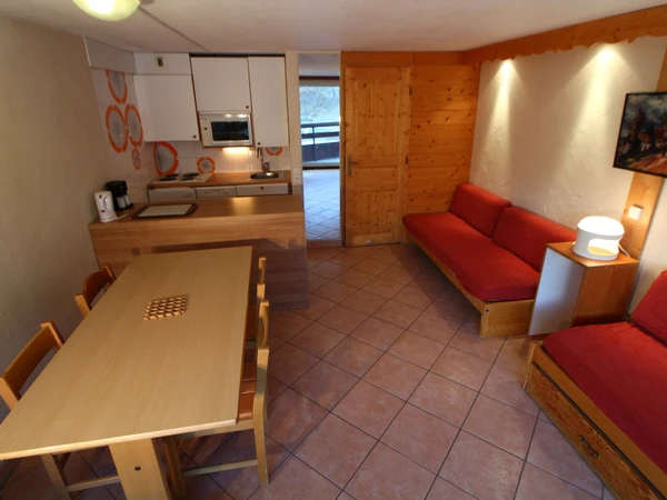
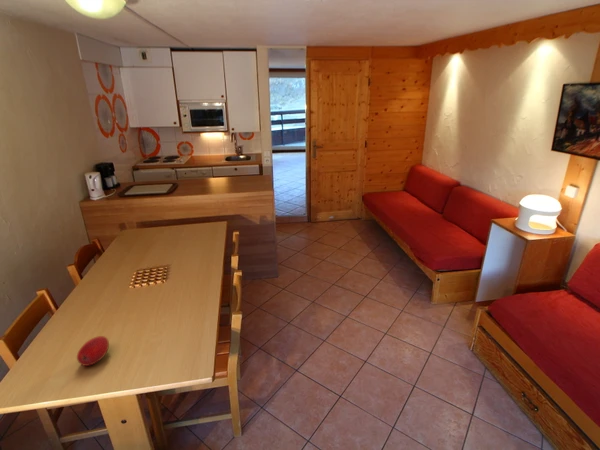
+ fruit [76,335,110,367]
